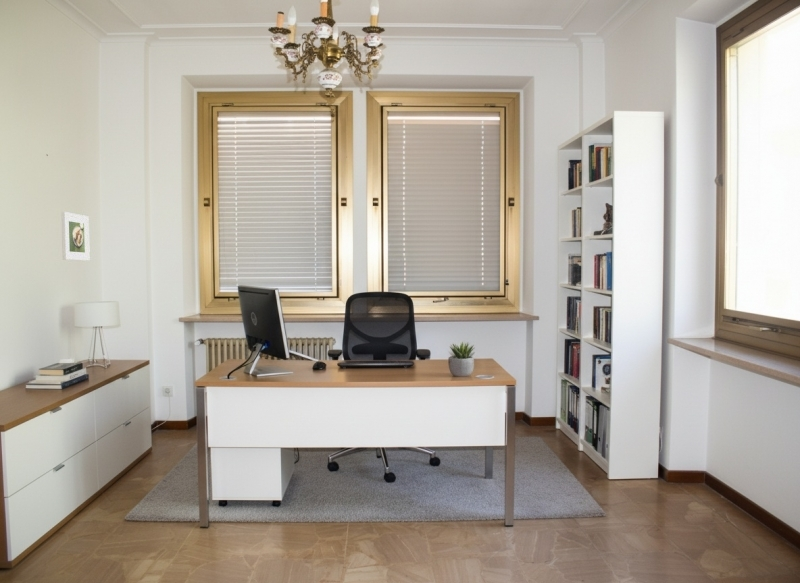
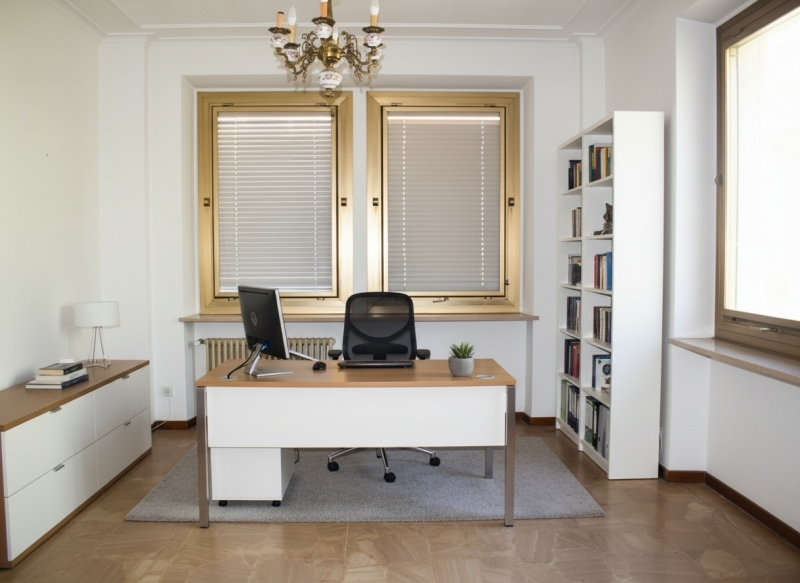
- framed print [61,211,91,262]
